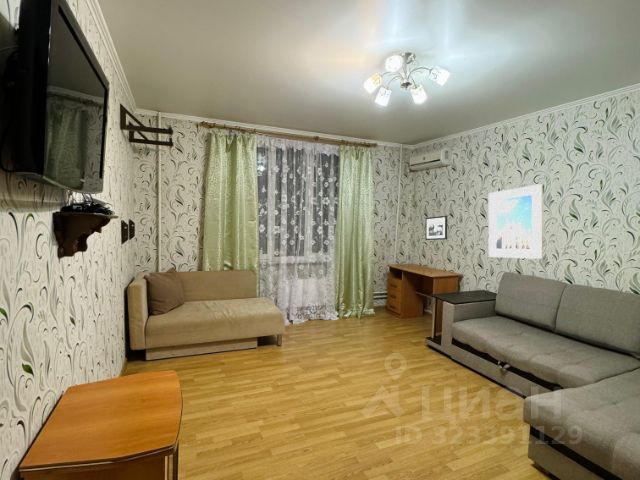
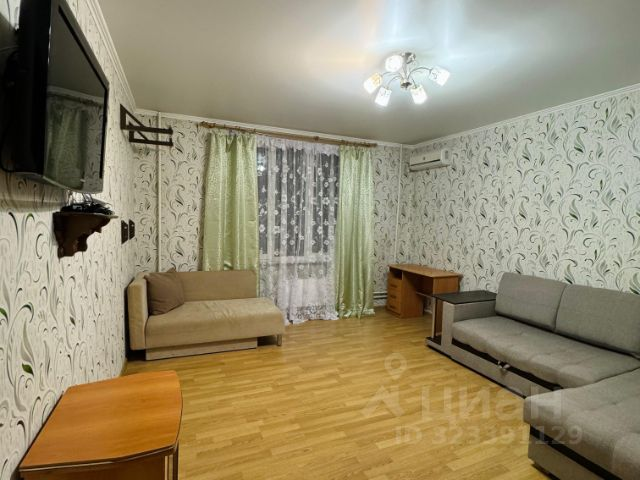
- picture frame [424,215,448,241]
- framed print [488,183,544,260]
